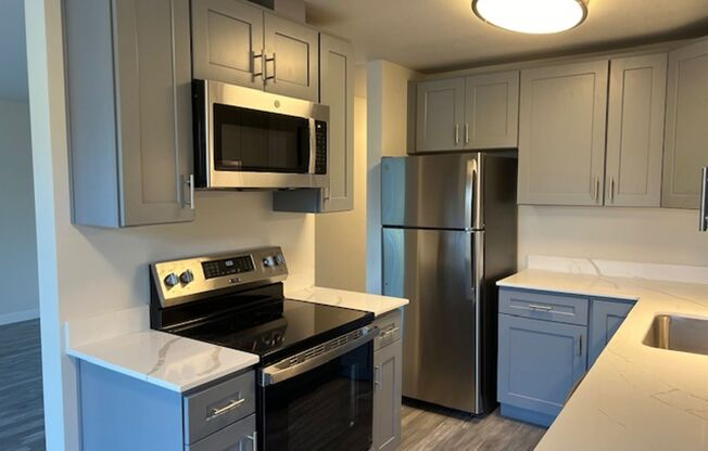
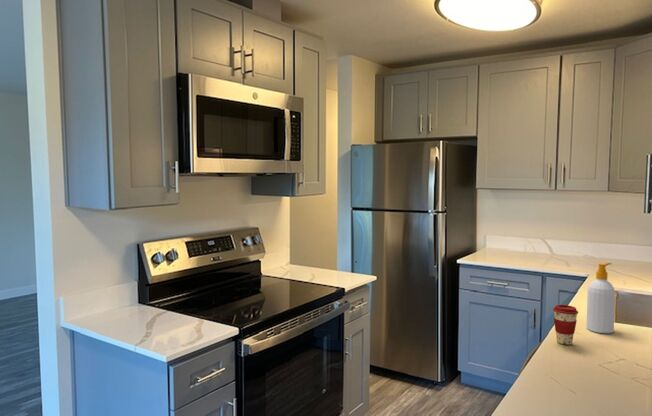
+ coffee cup [552,304,579,346]
+ soap bottle [585,262,616,334]
